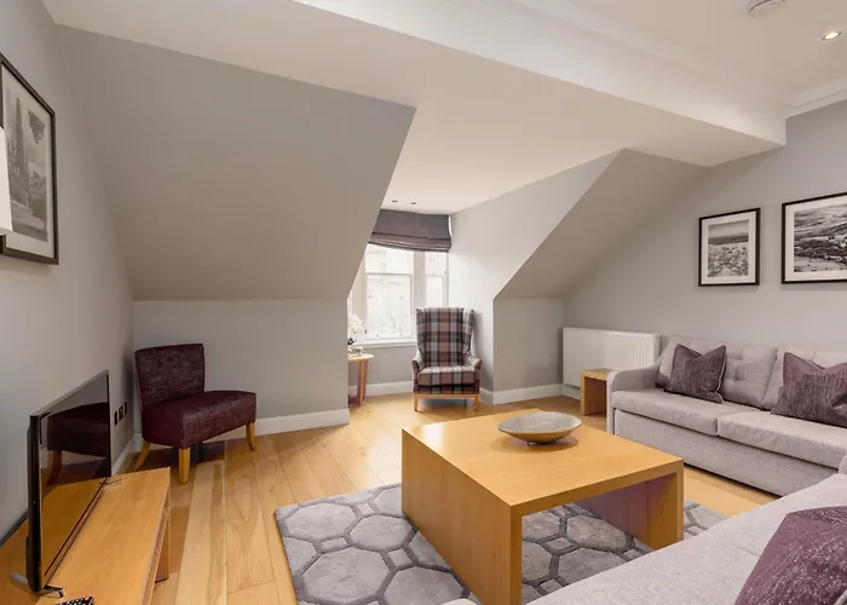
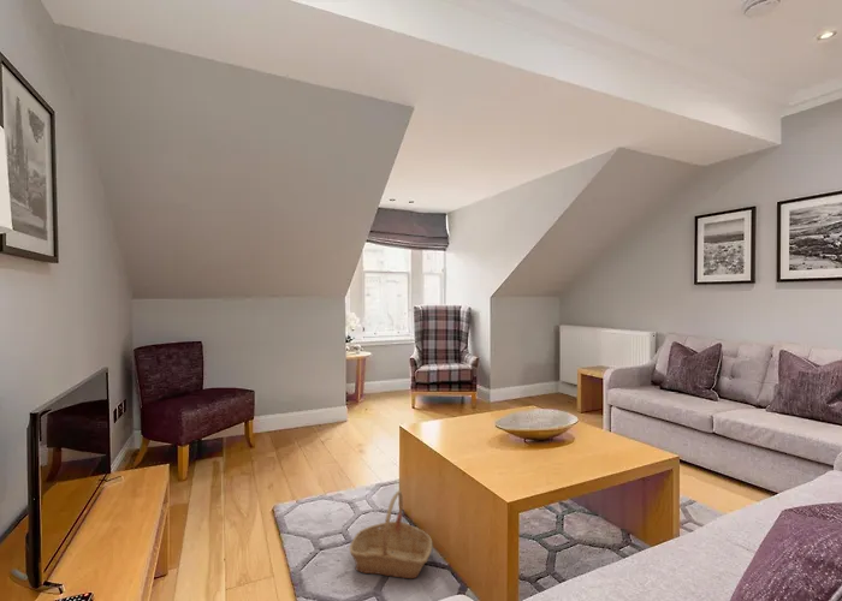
+ basket [348,489,433,579]
